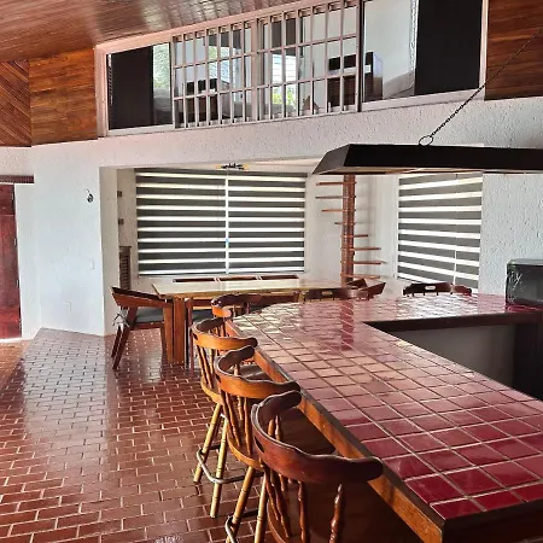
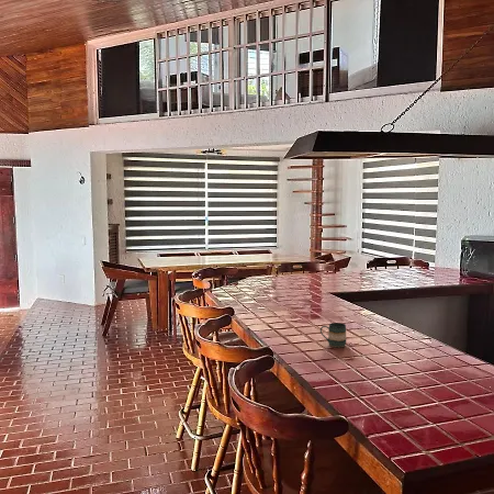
+ mug [319,322,348,348]
